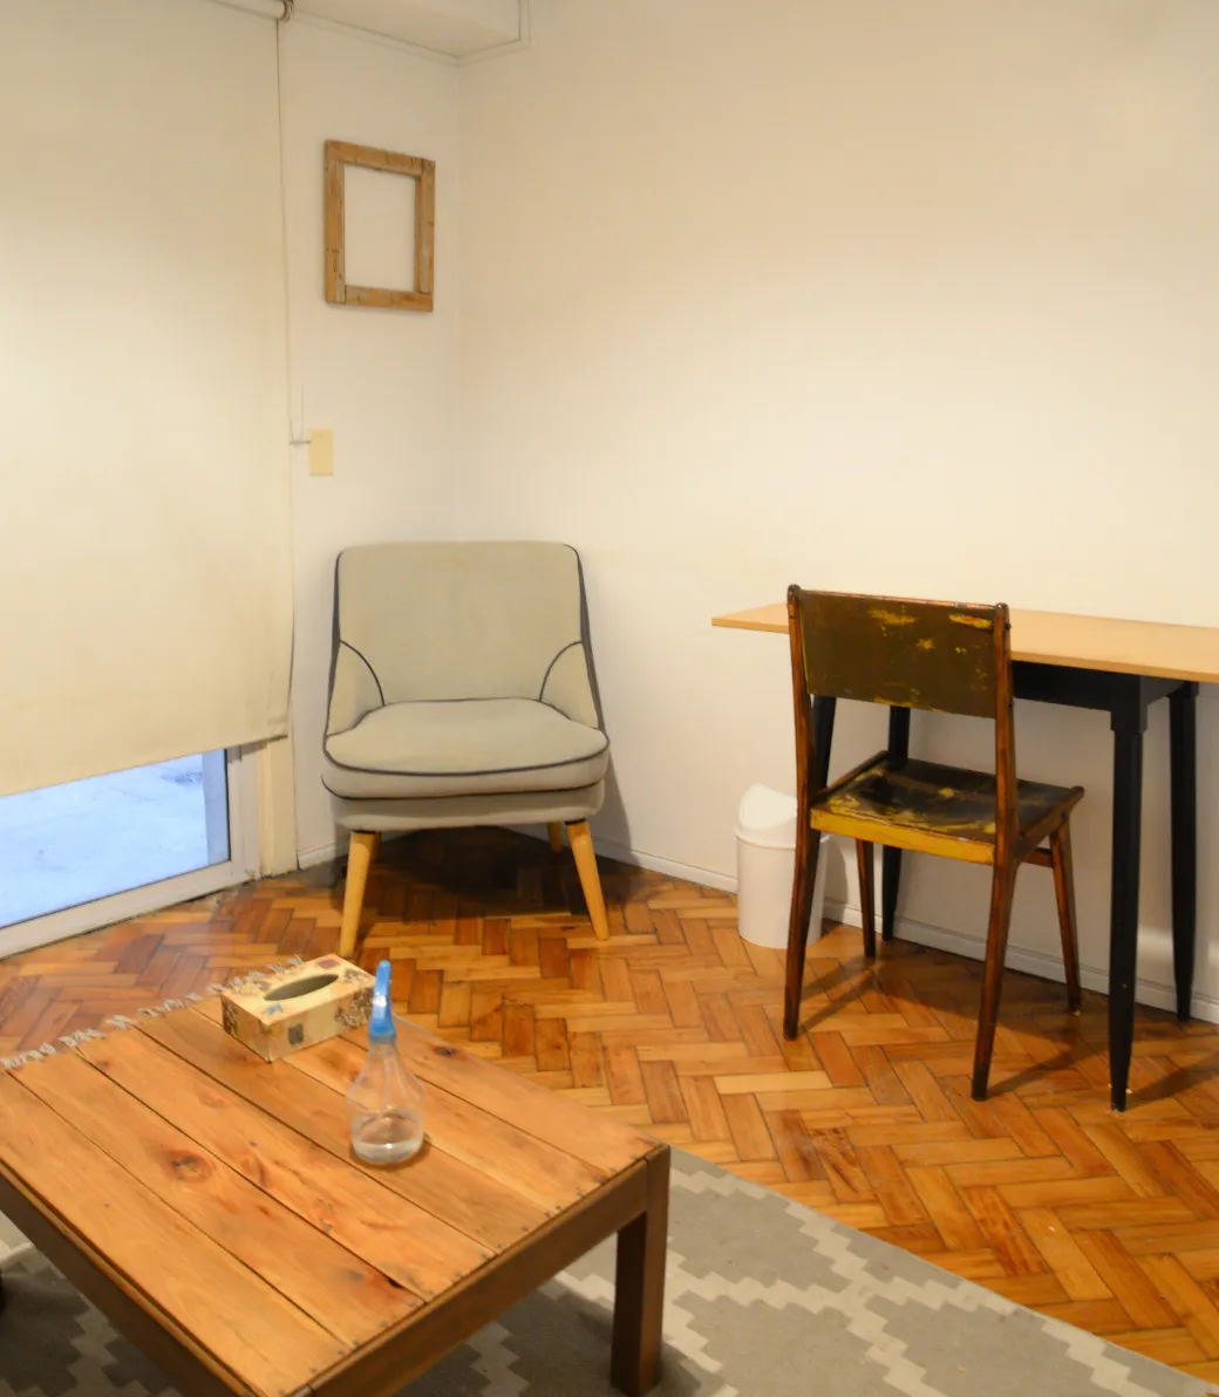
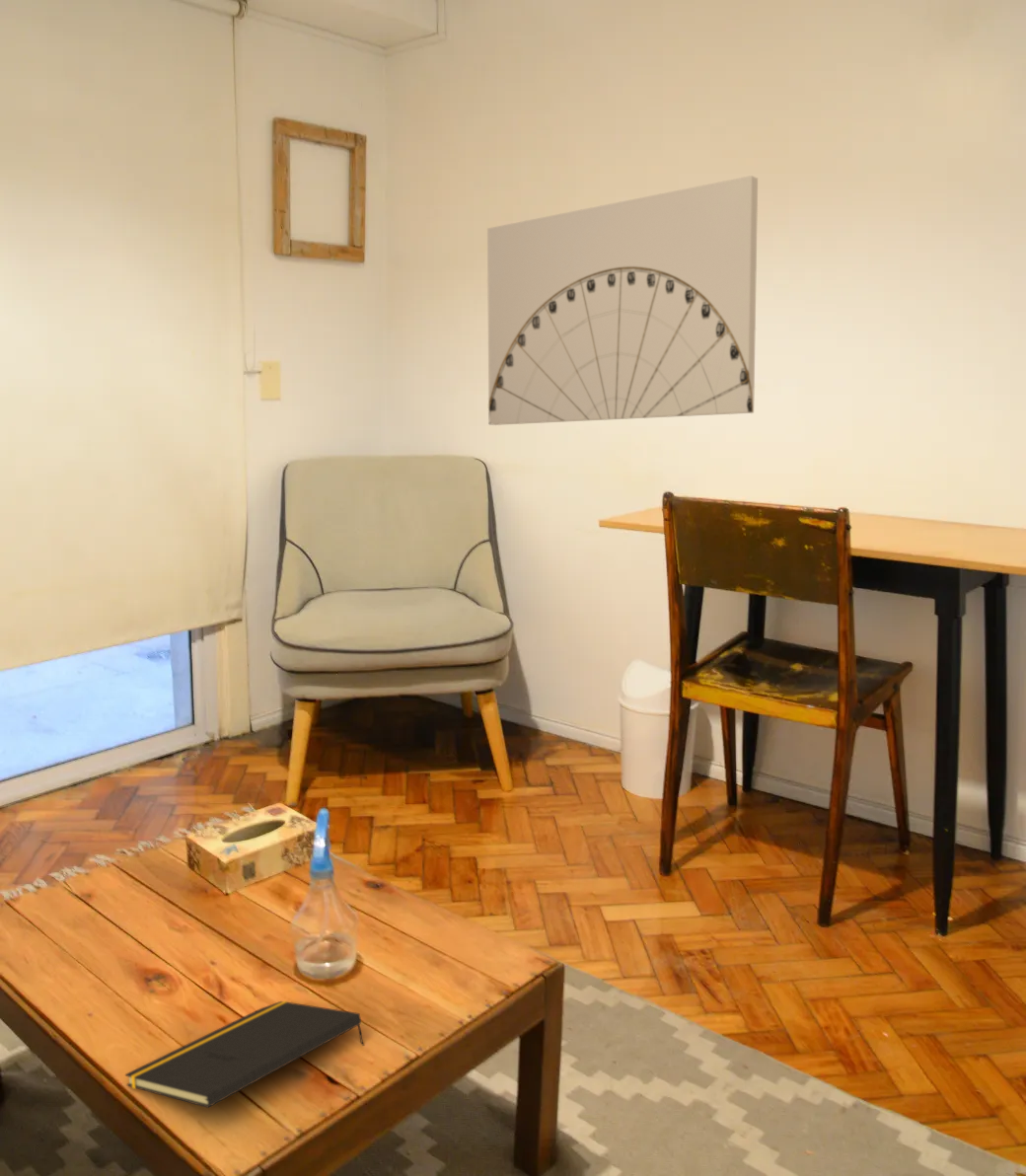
+ wall art [486,175,759,426]
+ notepad [124,1000,365,1109]
